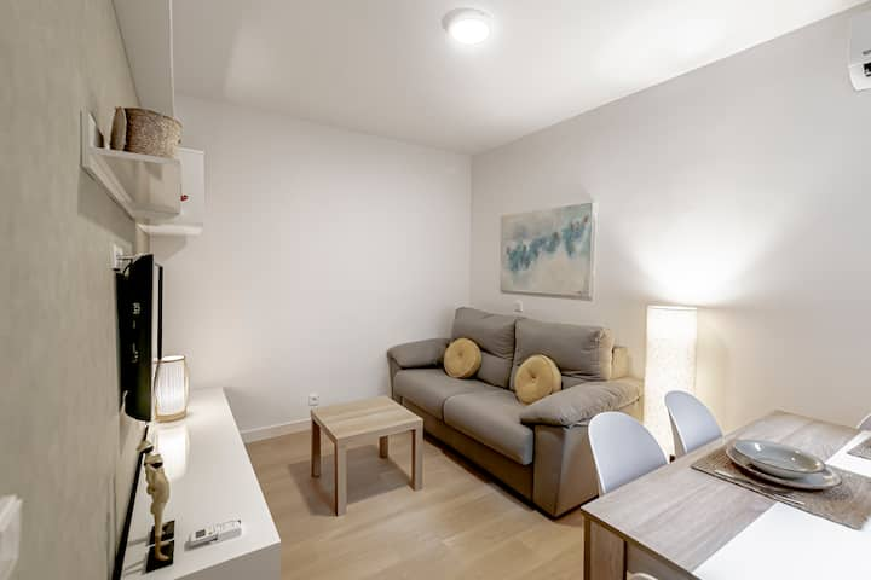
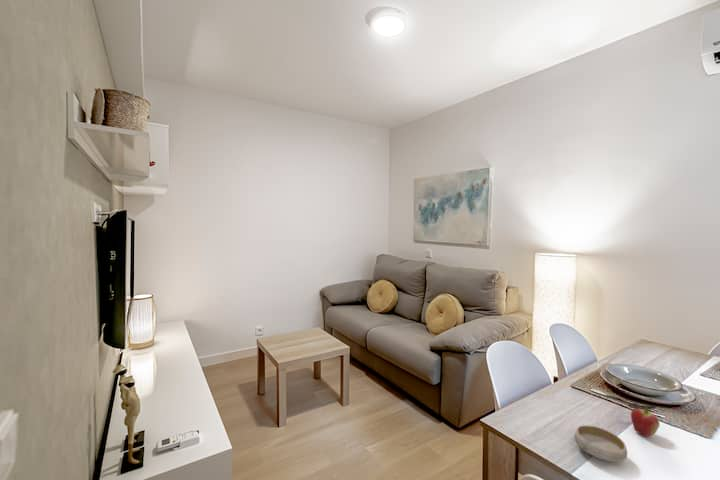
+ fruit [630,405,660,438]
+ bowl [573,424,628,463]
